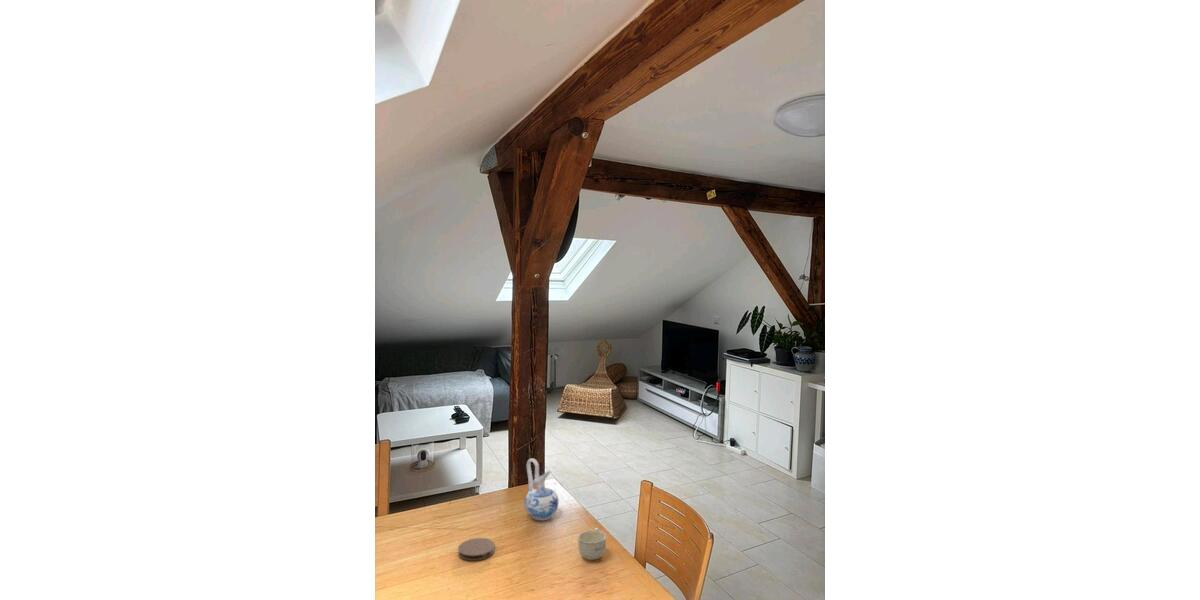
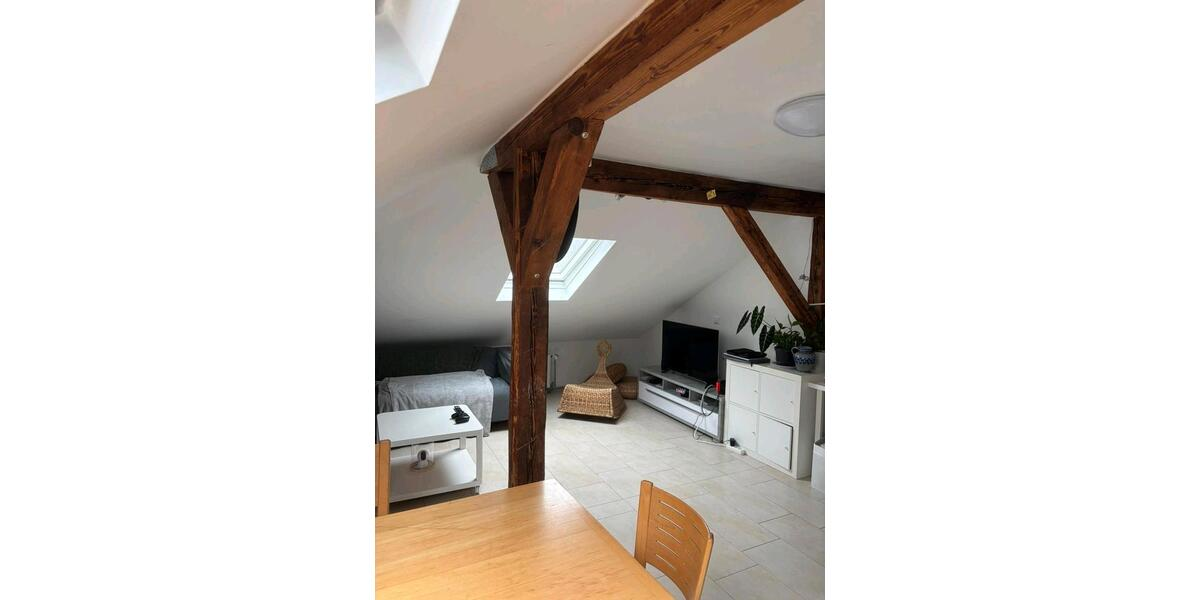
- ceramic pitcher [524,457,560,521]
- cup [577,527,607,561]
- coaster [457,537,496,561]
